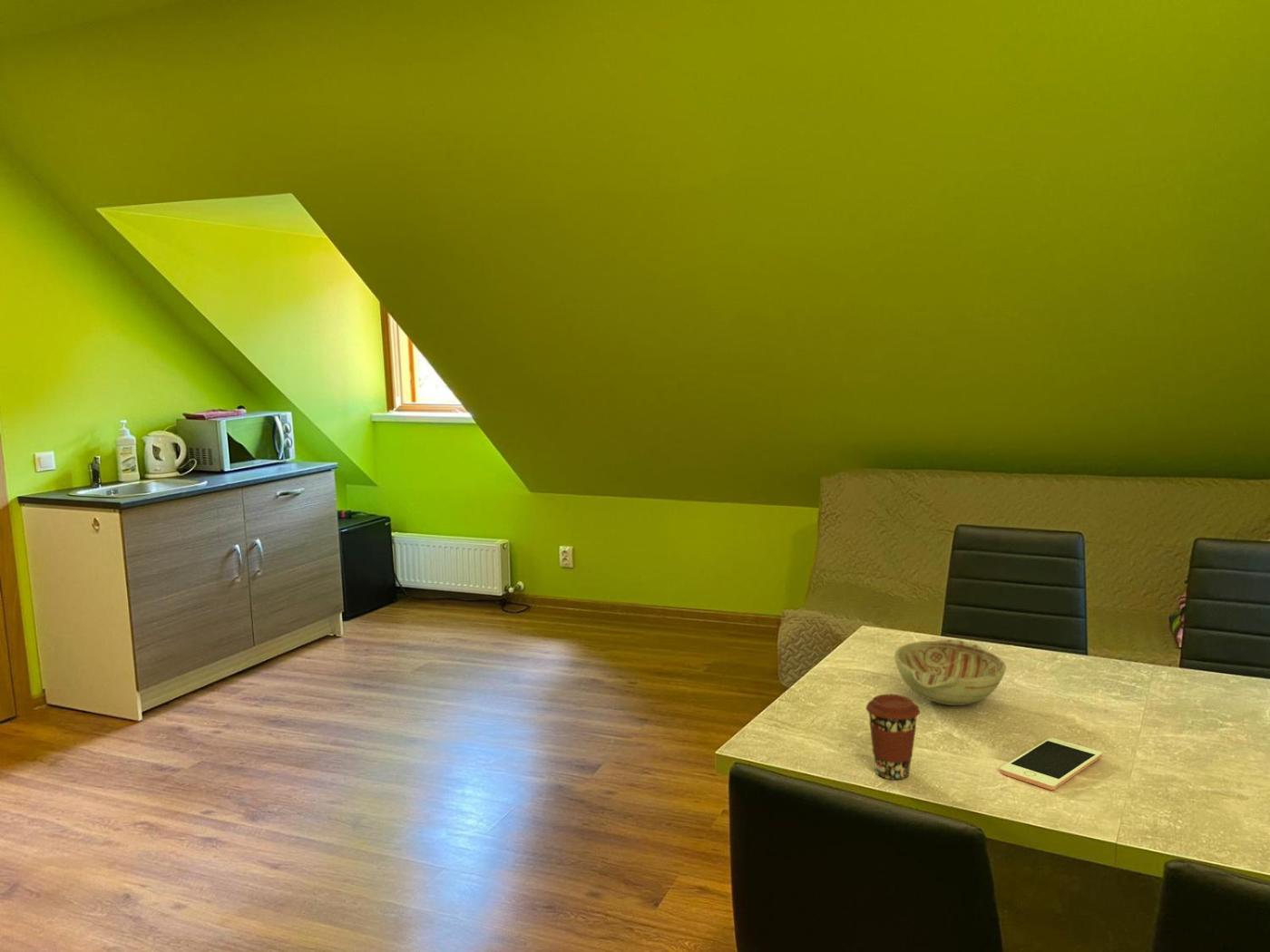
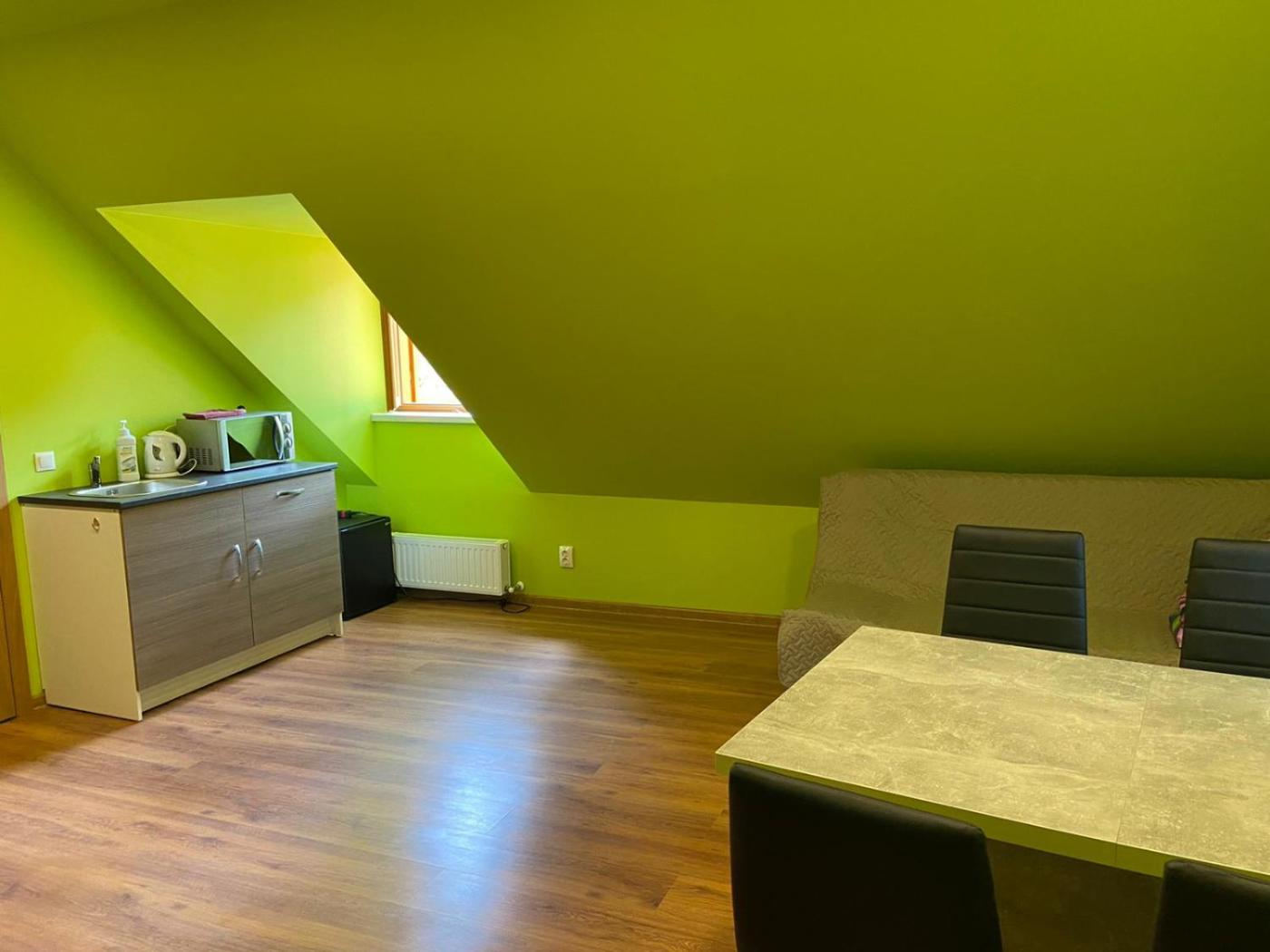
- cell phone [1000,737,1103,791]
- coffee cup [865,694,921,781]
- decorative bowl [894,638,1007,706]
